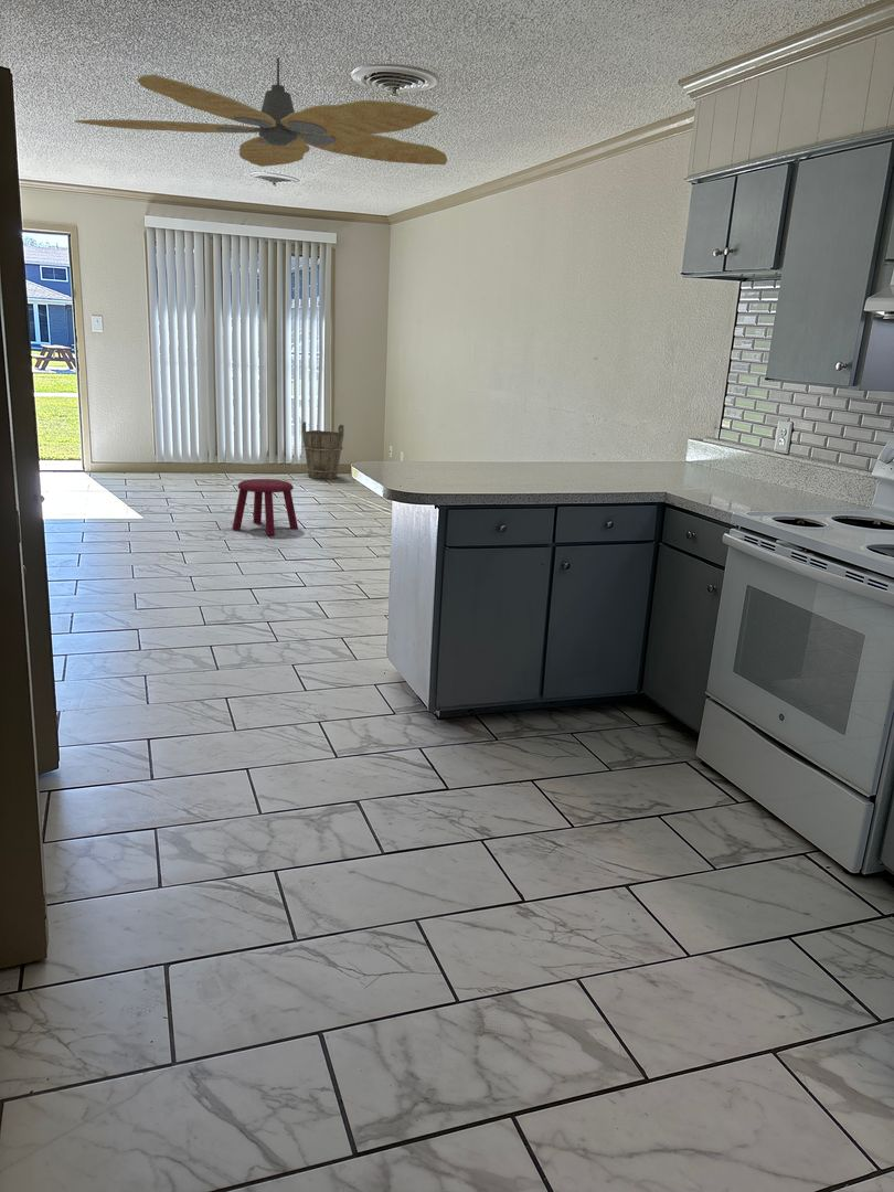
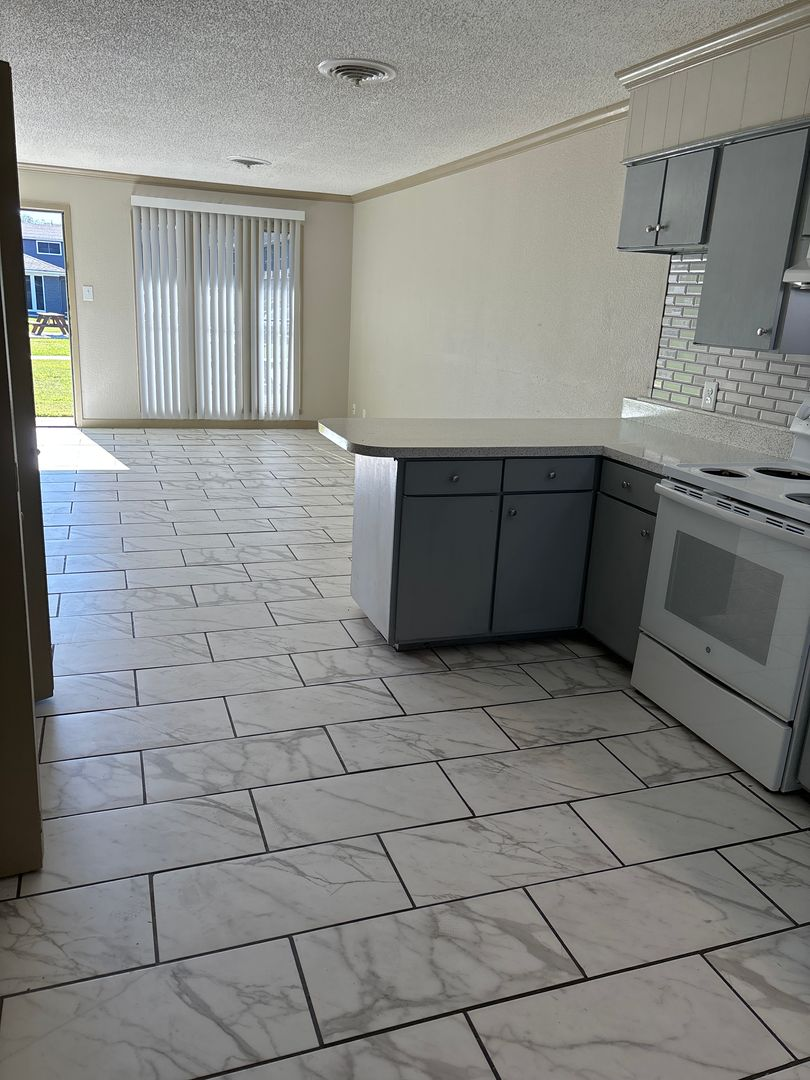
- stool [231,478,299,536]
- bucket [301,421,345,480]
- ceiling fan [74,56,448,168]
